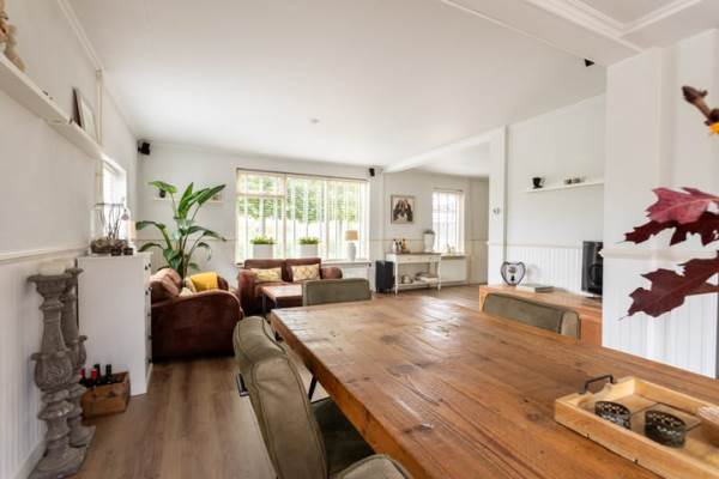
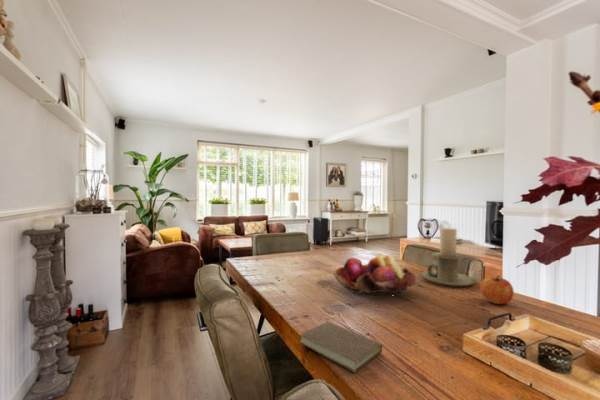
+ book [299,317,383,373]
+ candle holder [420,227,478,287]
+ apple [479,274,515,305]
+ fruit basket [332,254,419,297]
